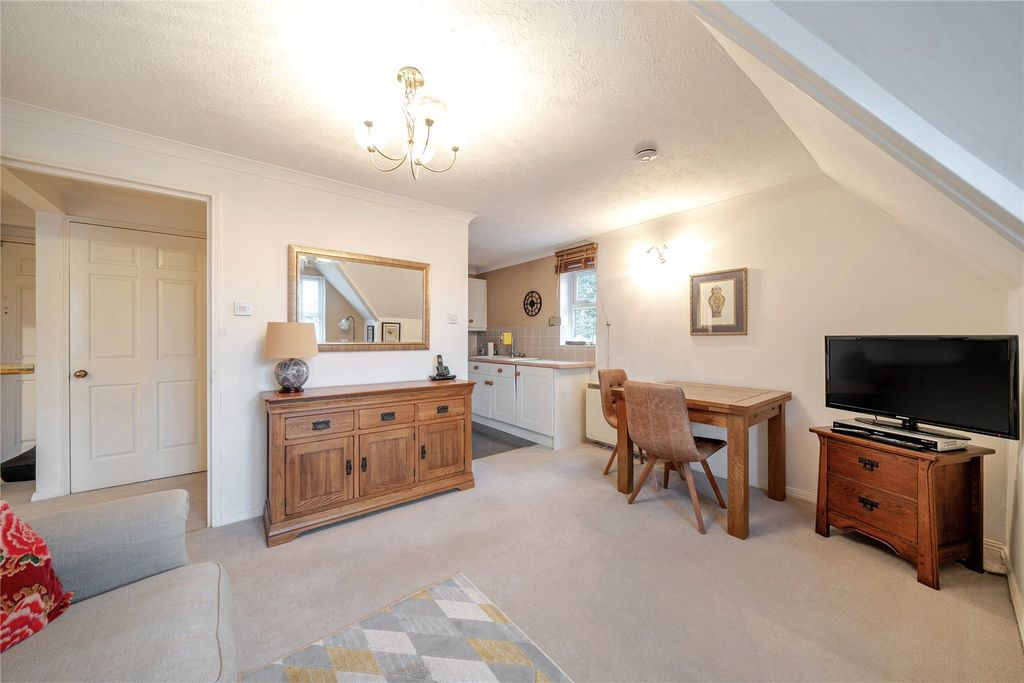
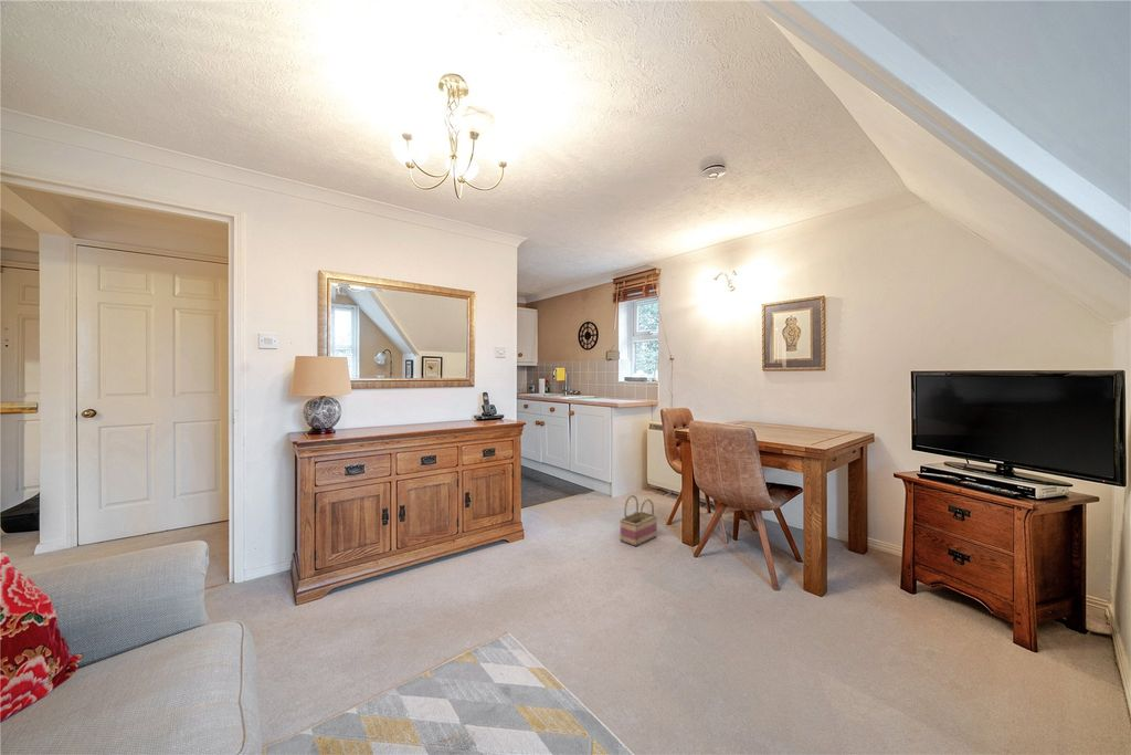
+ basket [619,494,658,547]
